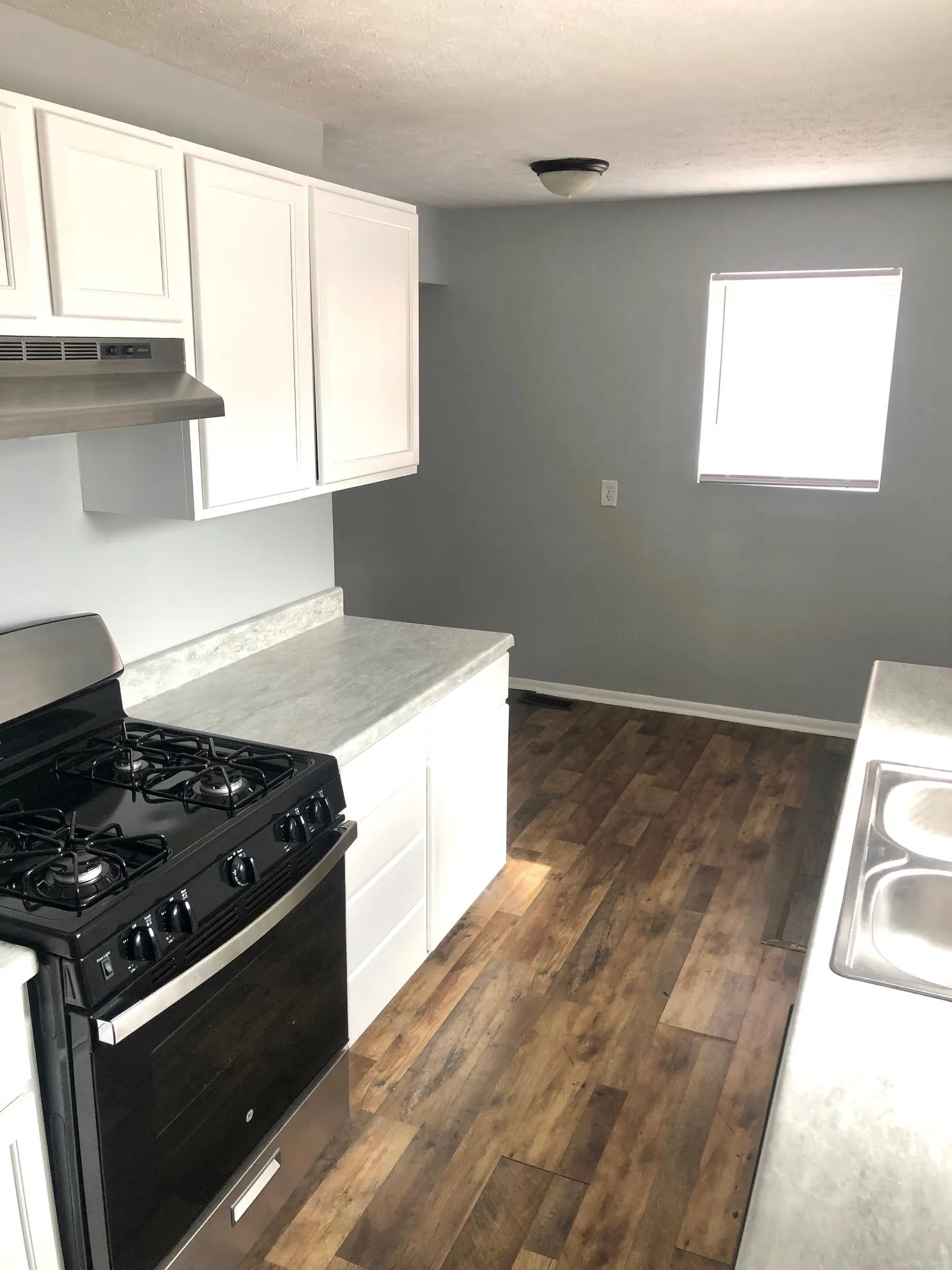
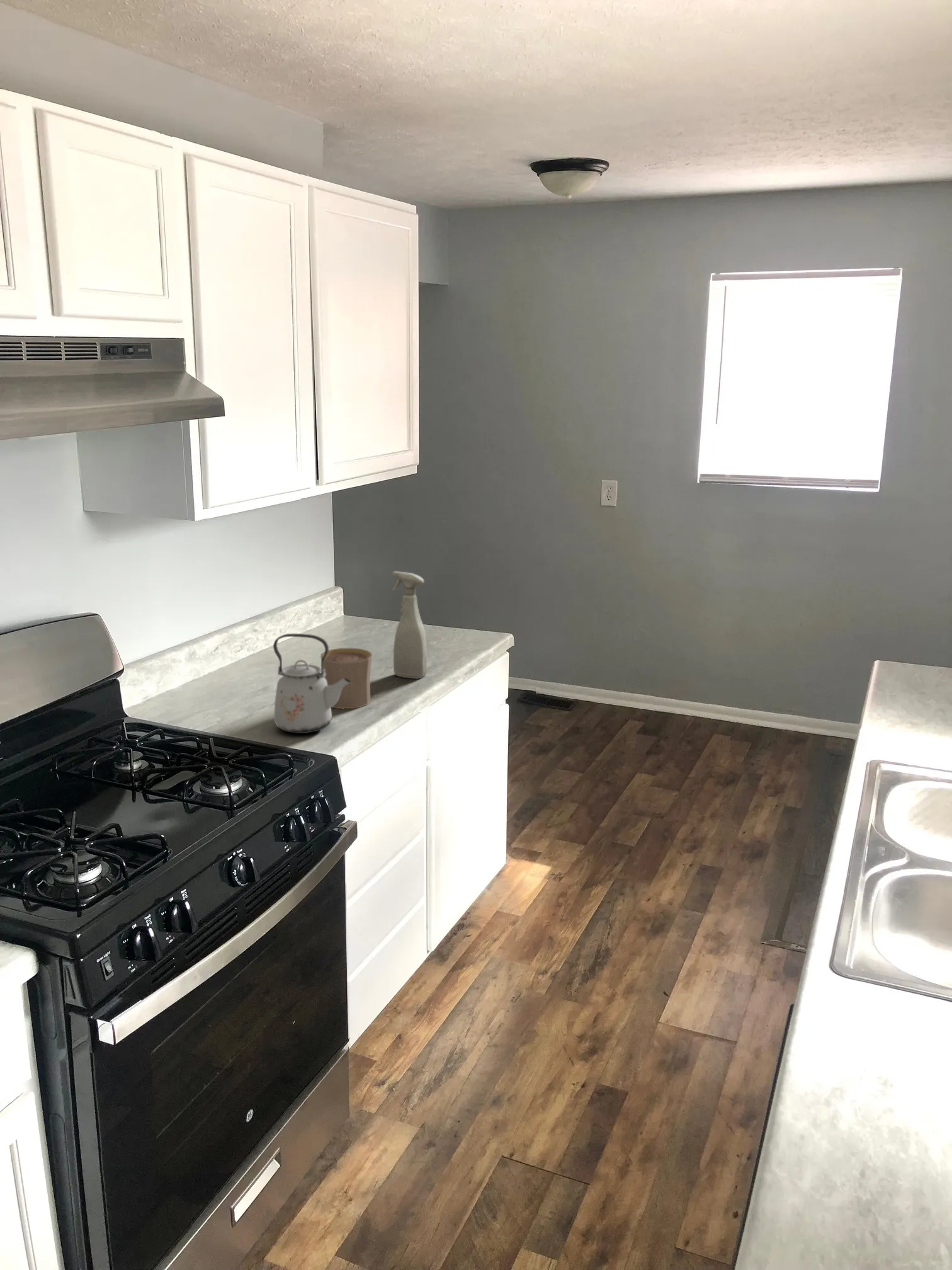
+ cup [320,648,373,709]
+ spray bottle [392,571,428,679]
+ kettle [273,633,351,734]
